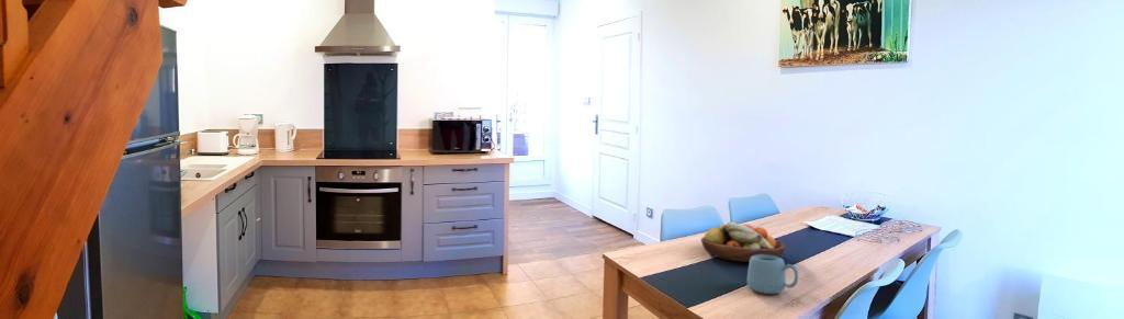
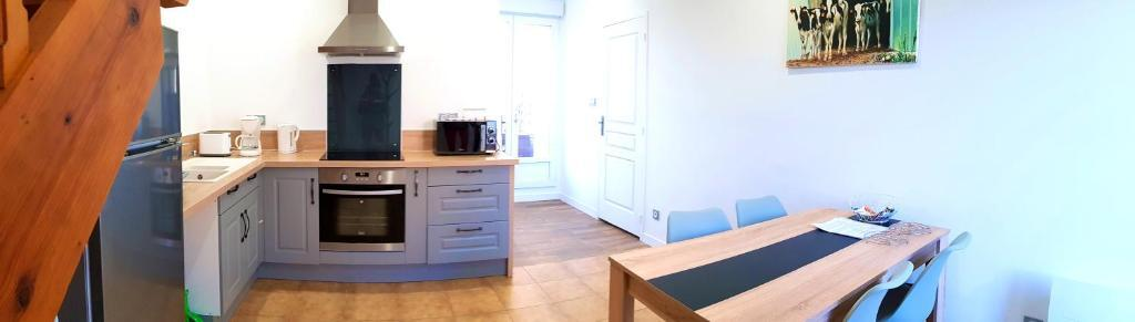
- fruit bowl [700,220,786,263]
- mug [745,254,799,295]
